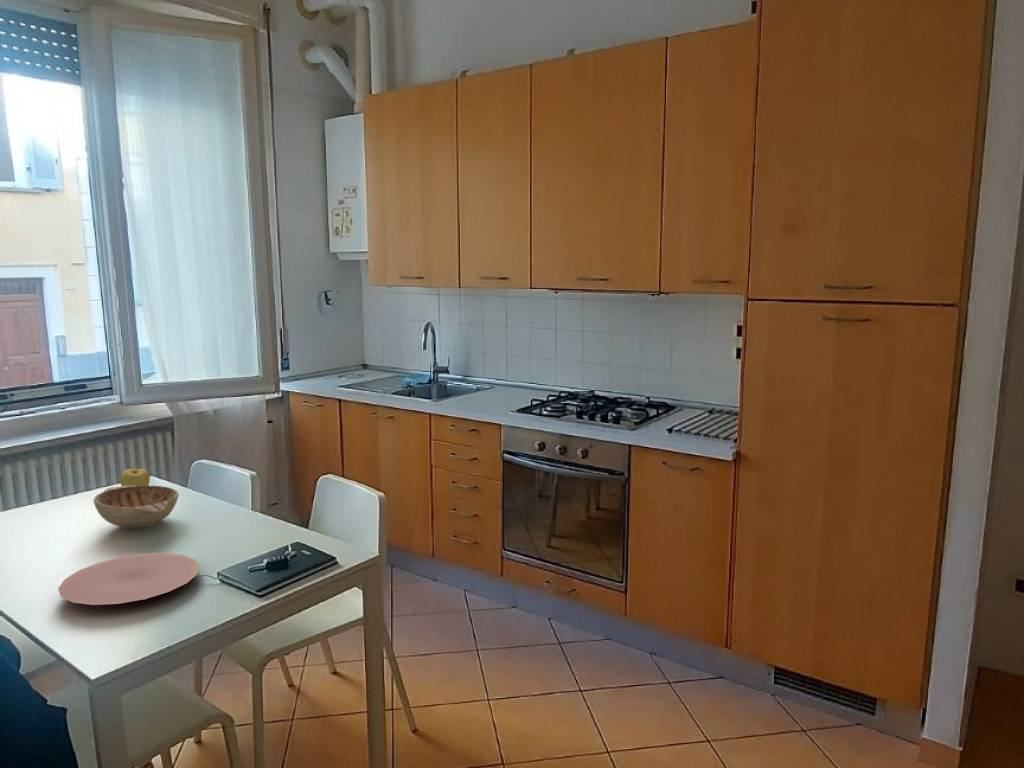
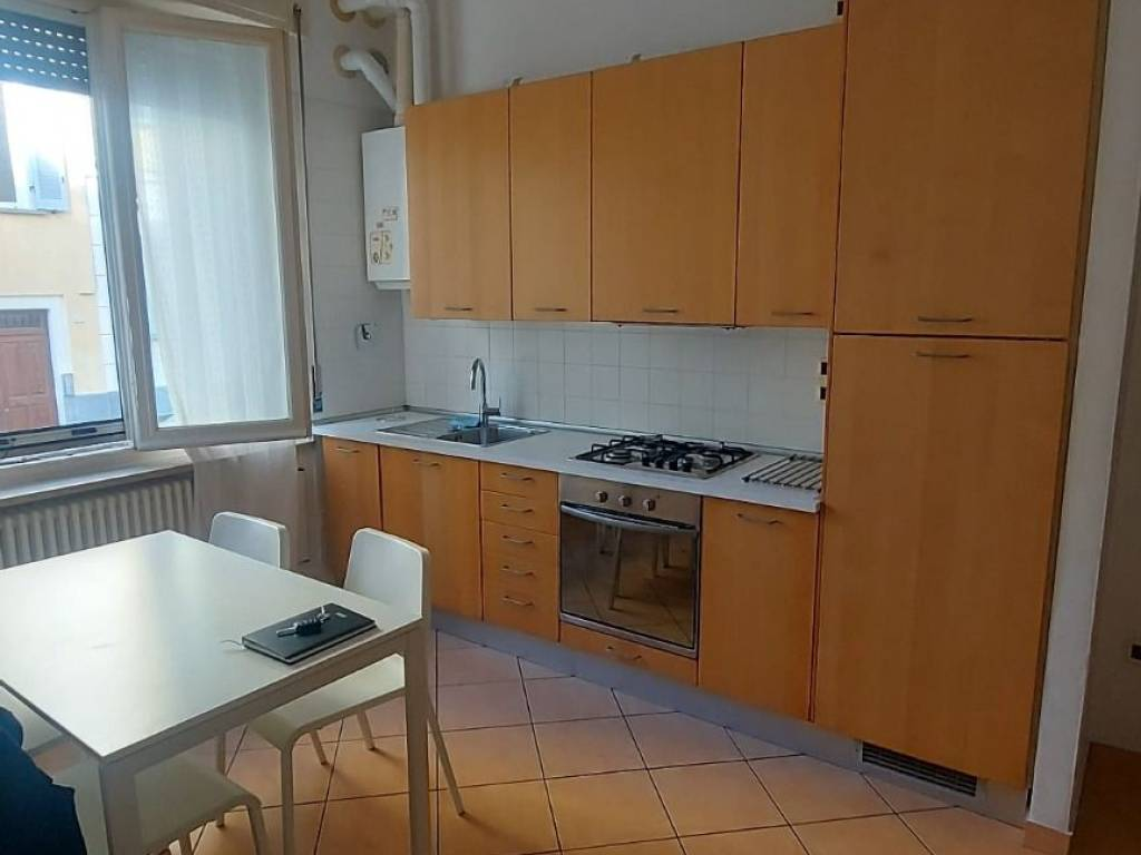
- decorative bowl [92,485,180,529]
- plate [57,552,201,606]
- apple [119,468,151,486]
